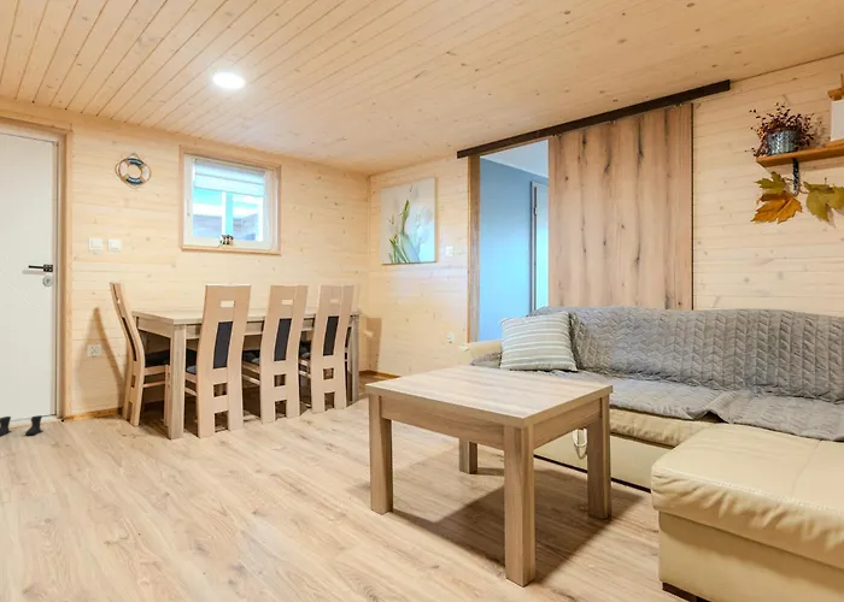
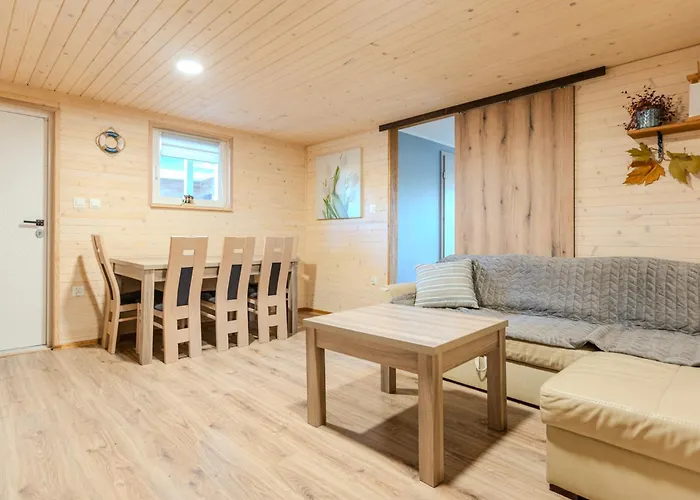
- boots [0,414,45,437]
